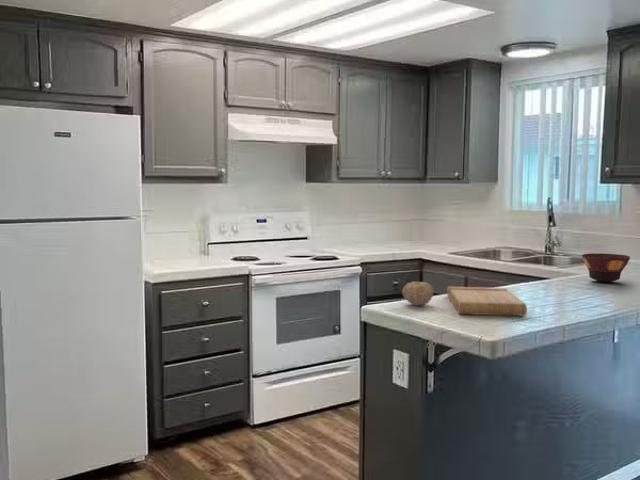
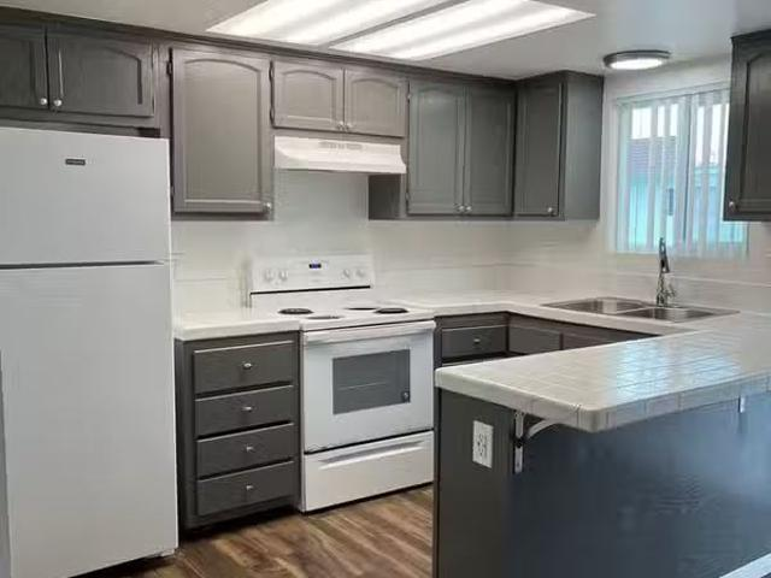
- fruit [401,280,434,306]
- cutting board [446,286,528,317]
- bowl [581,252,631,283]
